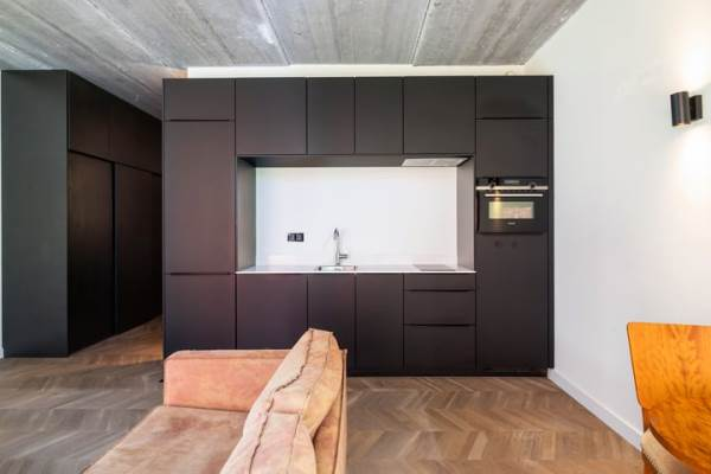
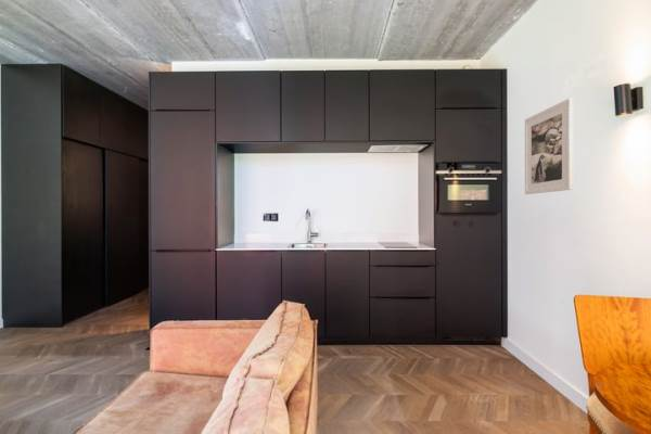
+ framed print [524,97,574,195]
